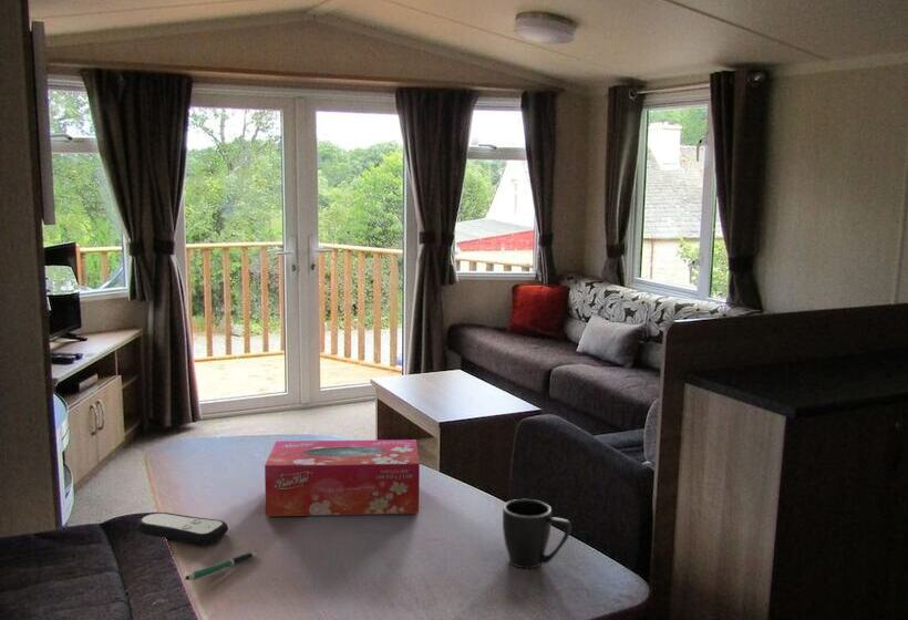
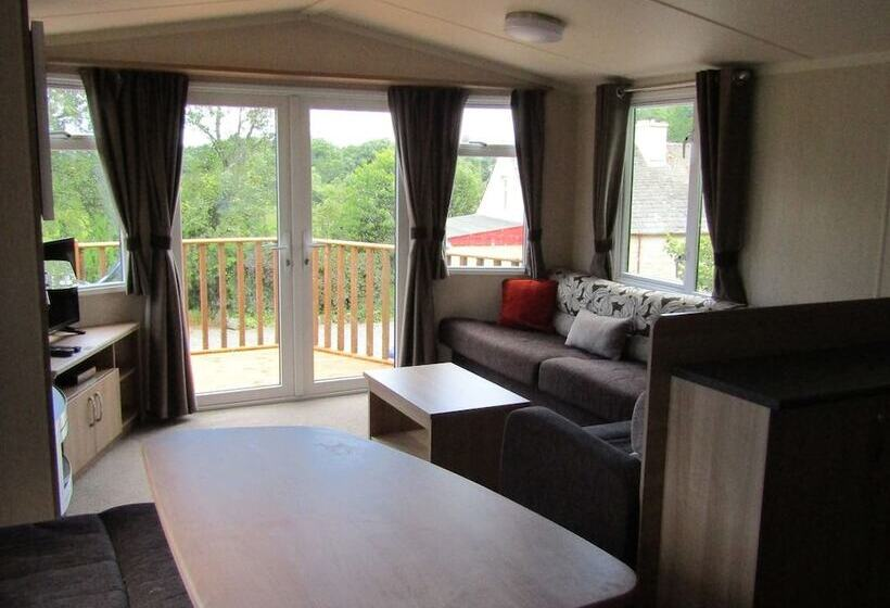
- mug [502,498,572,569]
- tissue box [264,438,421,517]
- pen [184,551,259,581]
- remote control [135,512,229,546]
